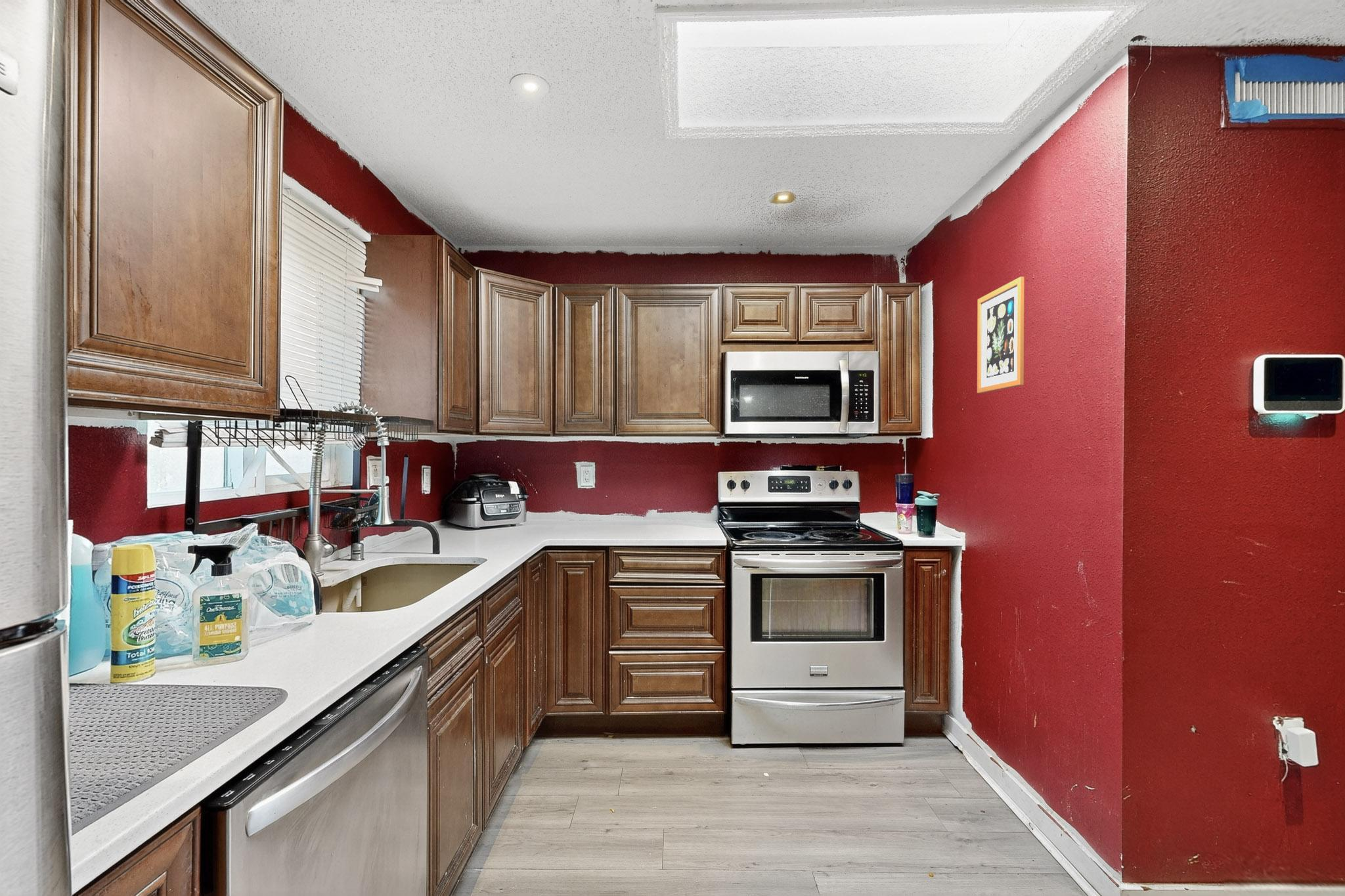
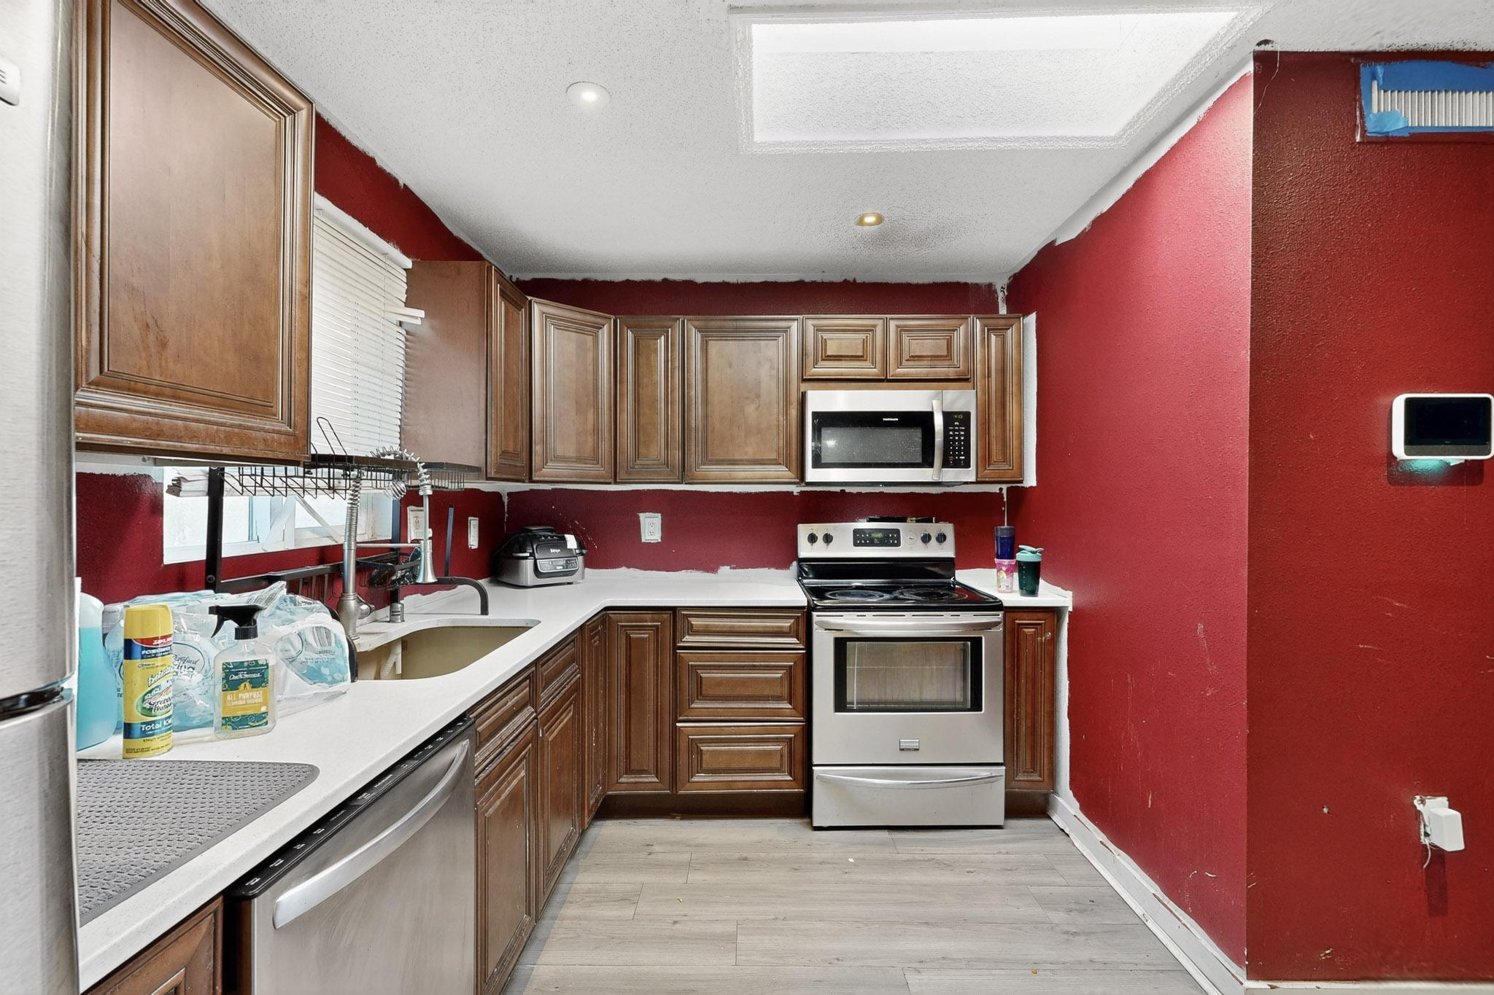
- wall art [977,276,1025,394]
